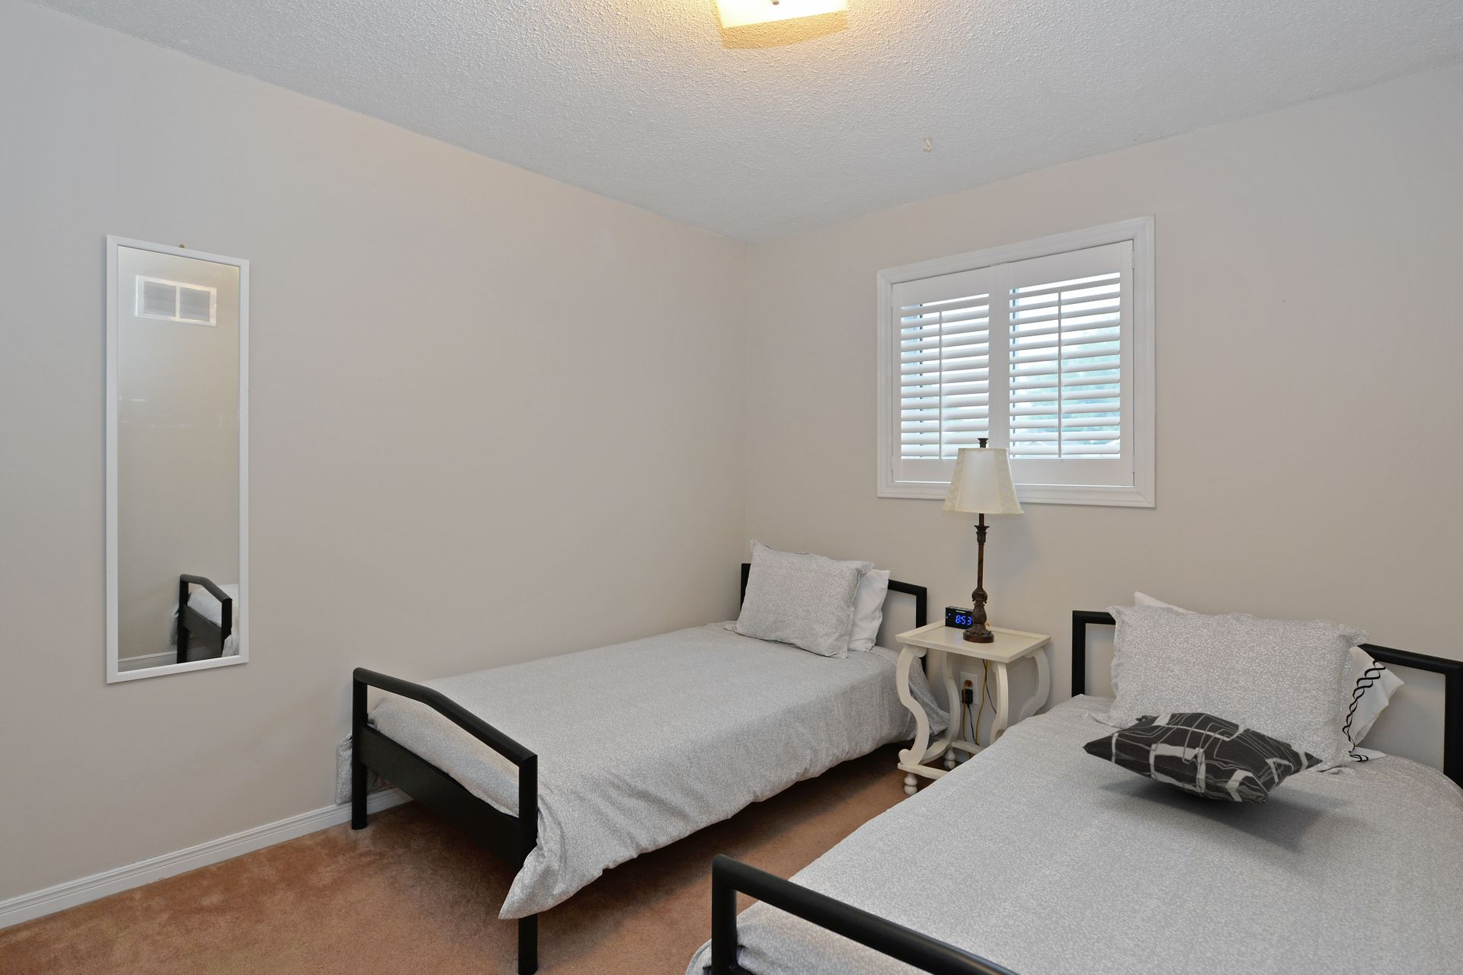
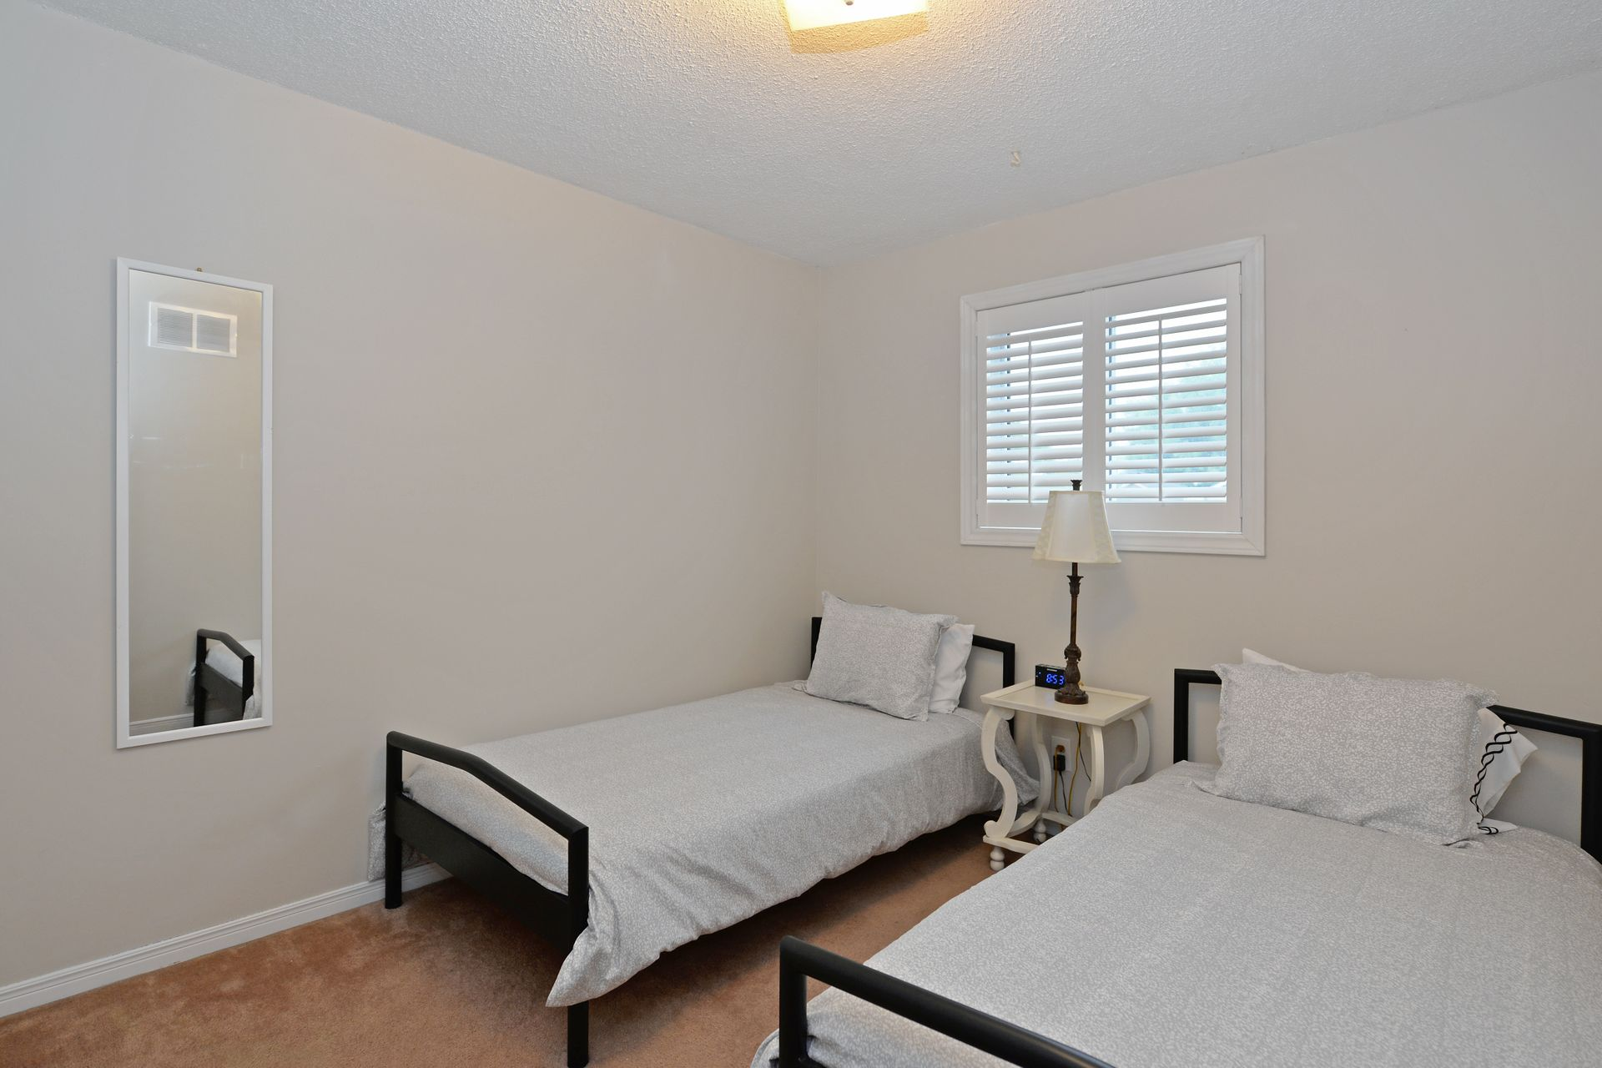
- decorative pillow [1081,712,1325,805]
